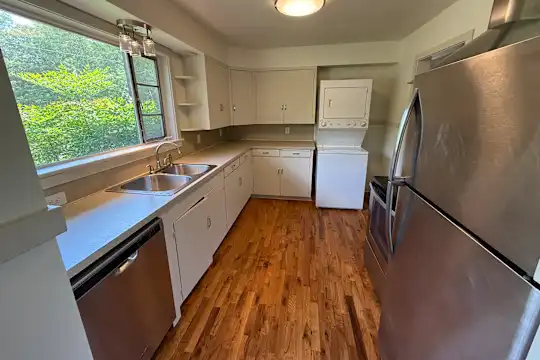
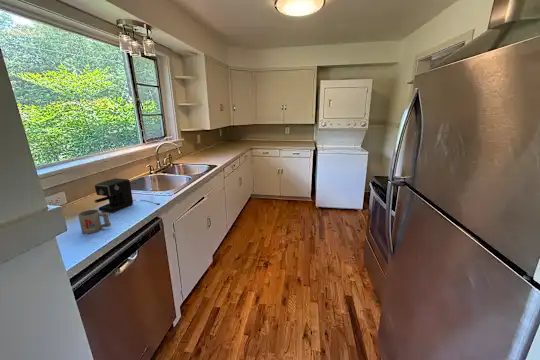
+ mug [77,209,112,235]
+ coffee maker [93,177,161,213]
